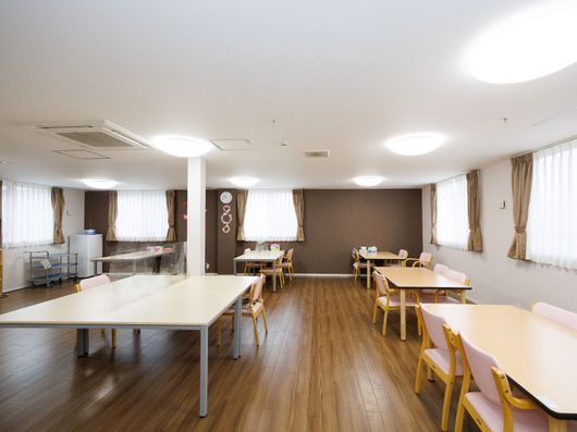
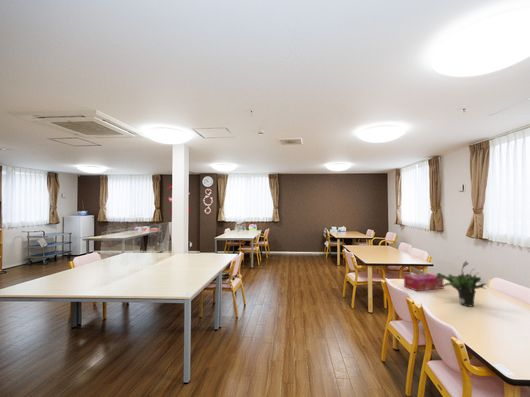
+ potted plant [436,260,488,308]
+ tissue box [403,272,444,292]
